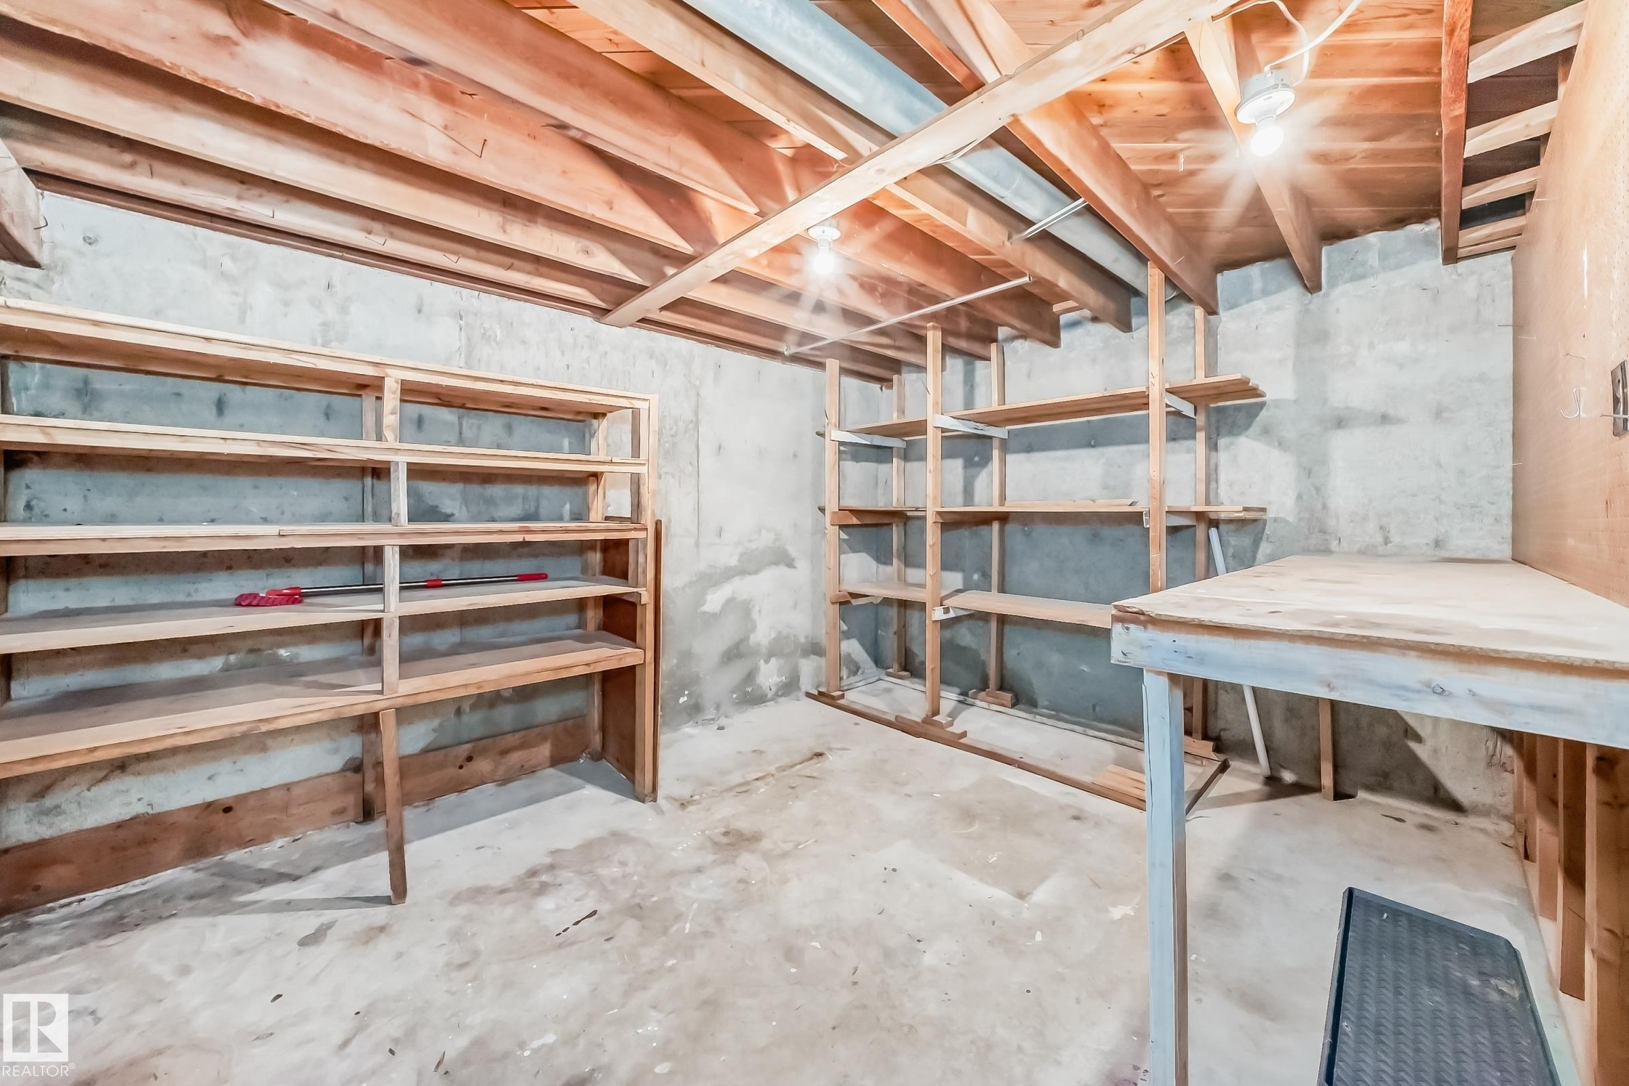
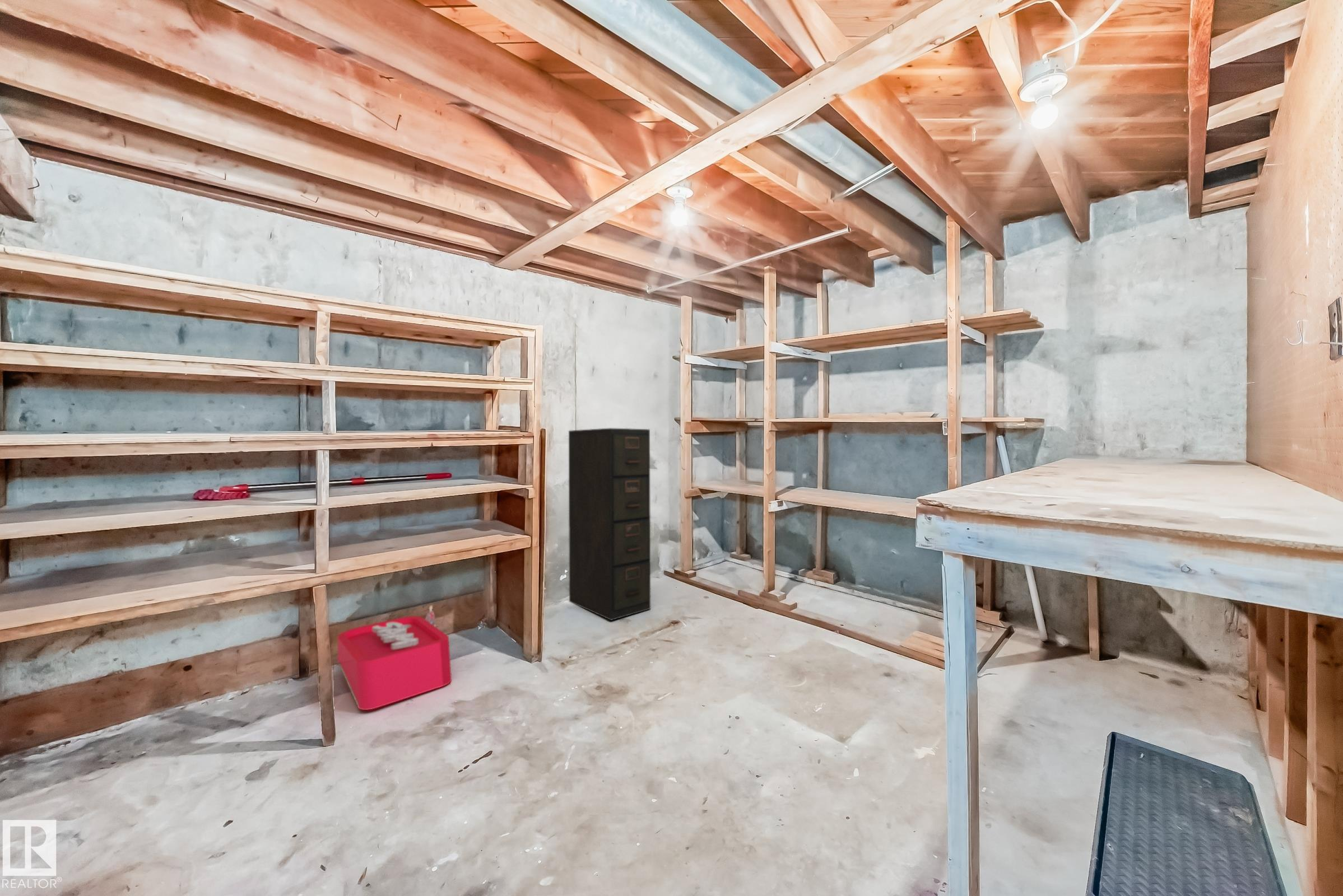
+ filing cabinet [568,427,651,621]
+ storage bin [337,604,452,711]
